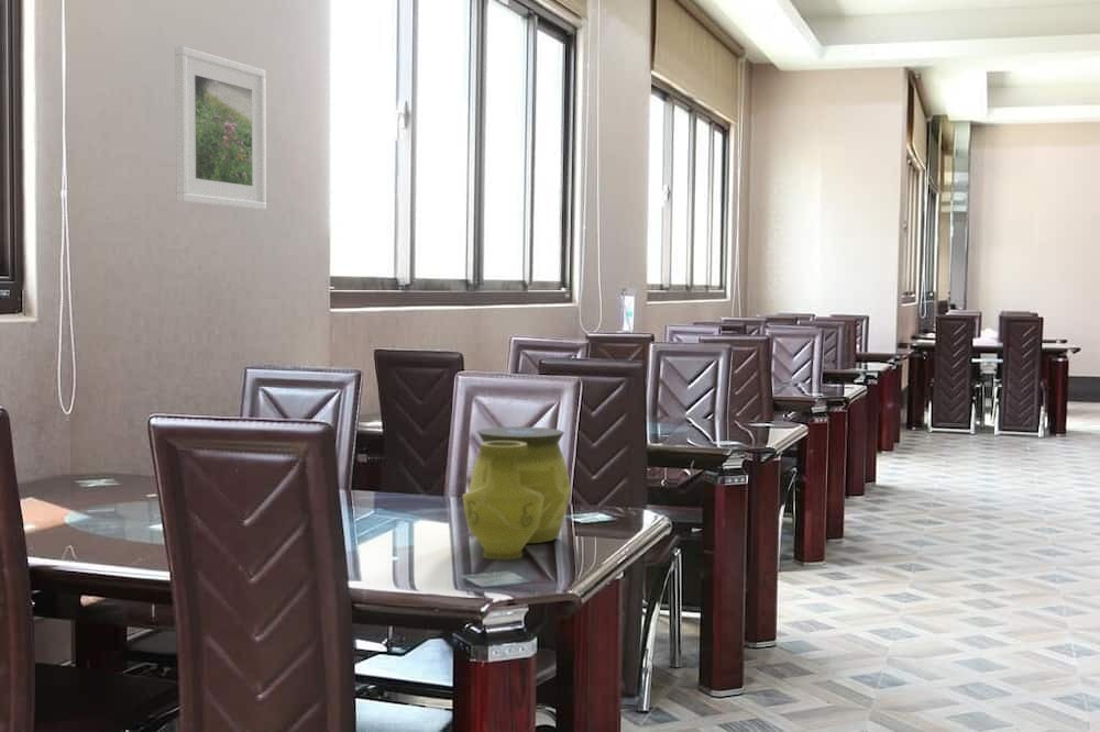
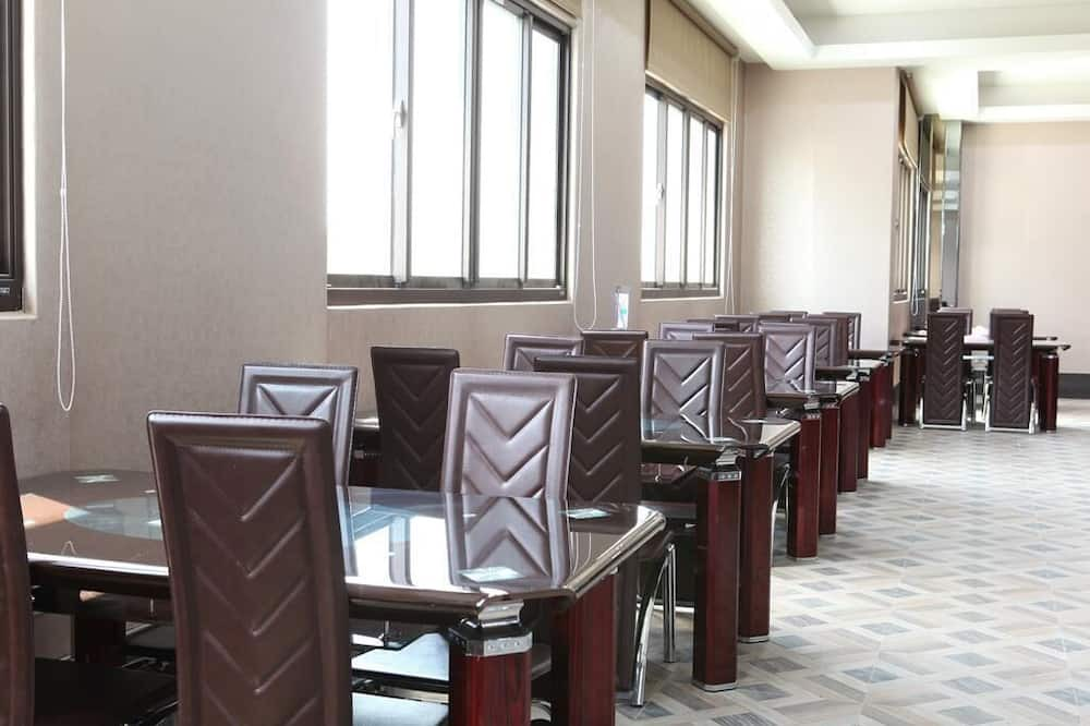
- decorative vase [461,425,572,561]
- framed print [174,45,267,211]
